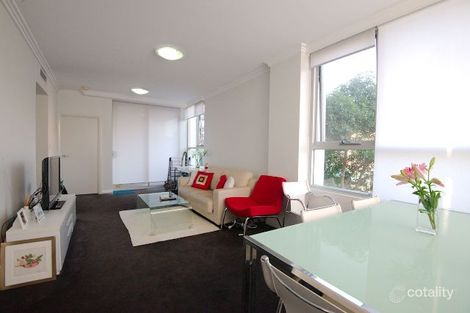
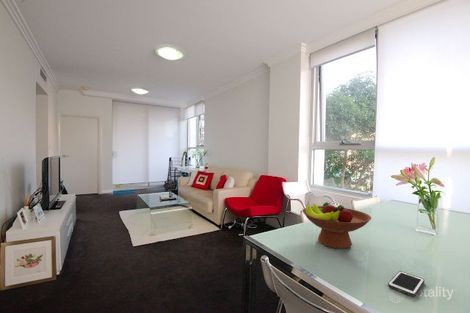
+ cell phone [387,270,425,297]
+ fruit bowl [302,201,372,250]
